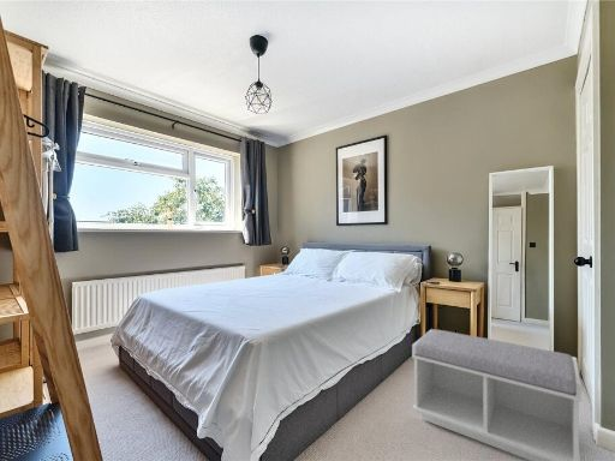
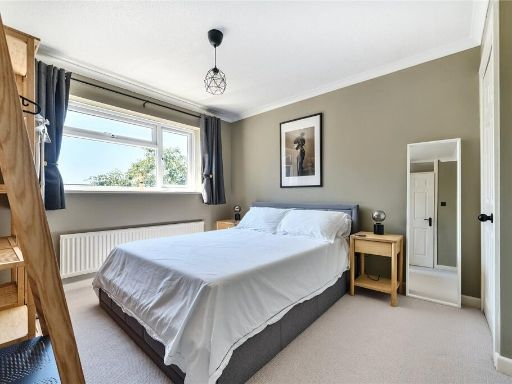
- bench [411,328,583,461]
